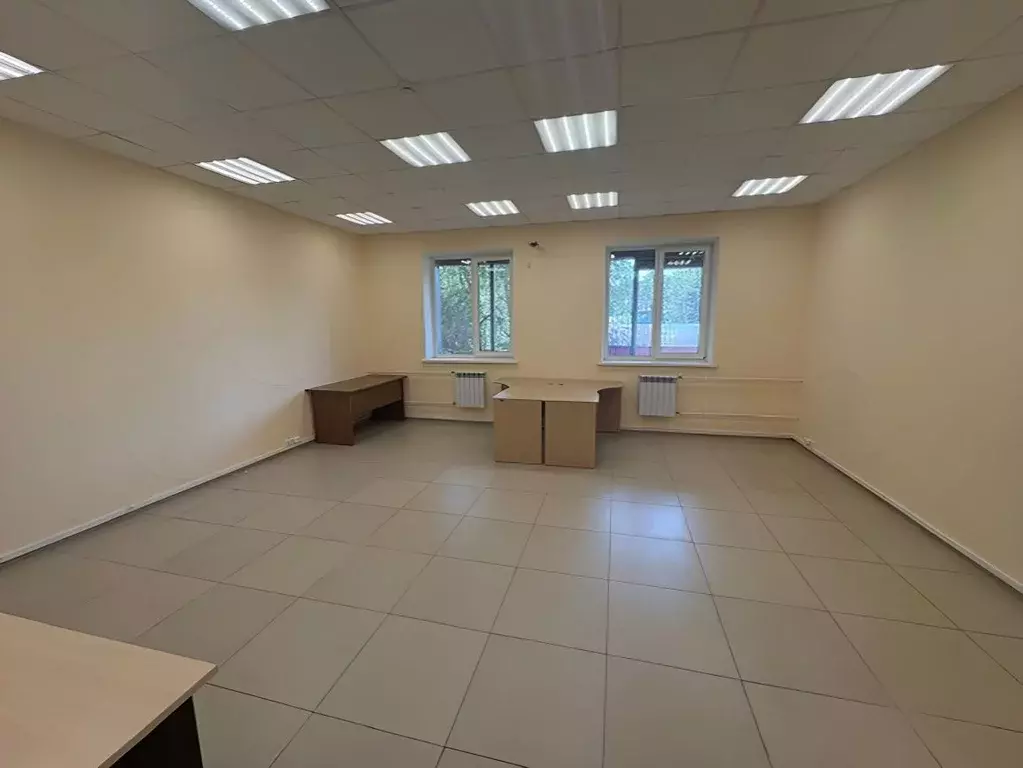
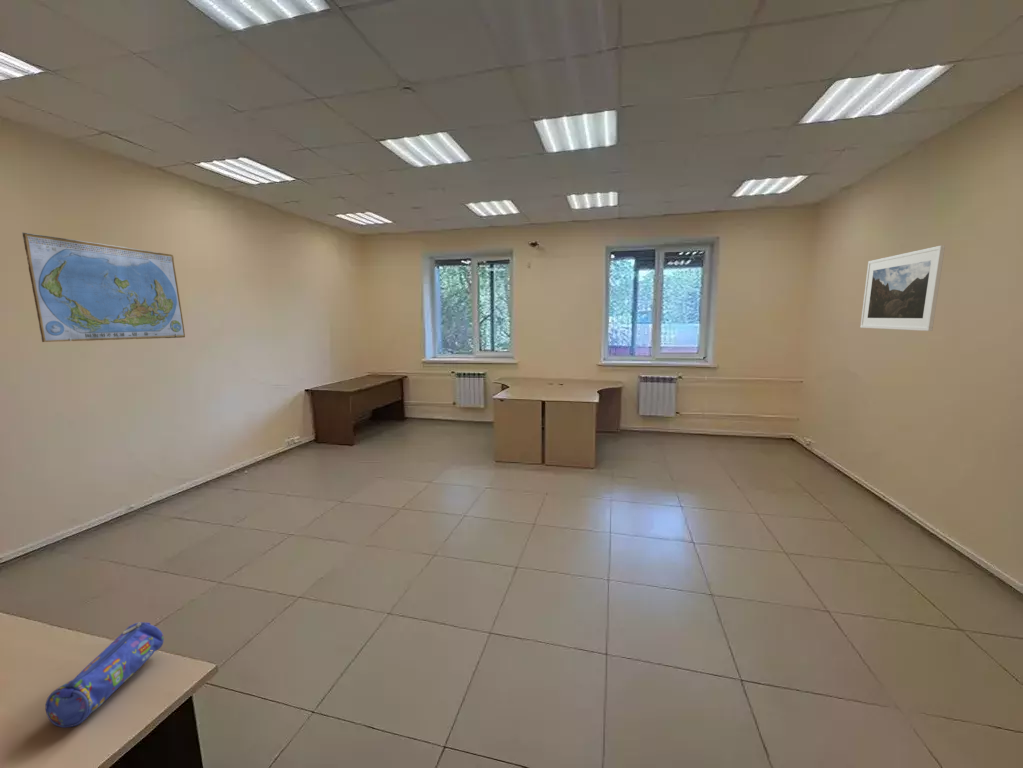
+ pencil case [45,621,165,728]
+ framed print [859,244,946,332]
+ world map [21,231,186,343]
